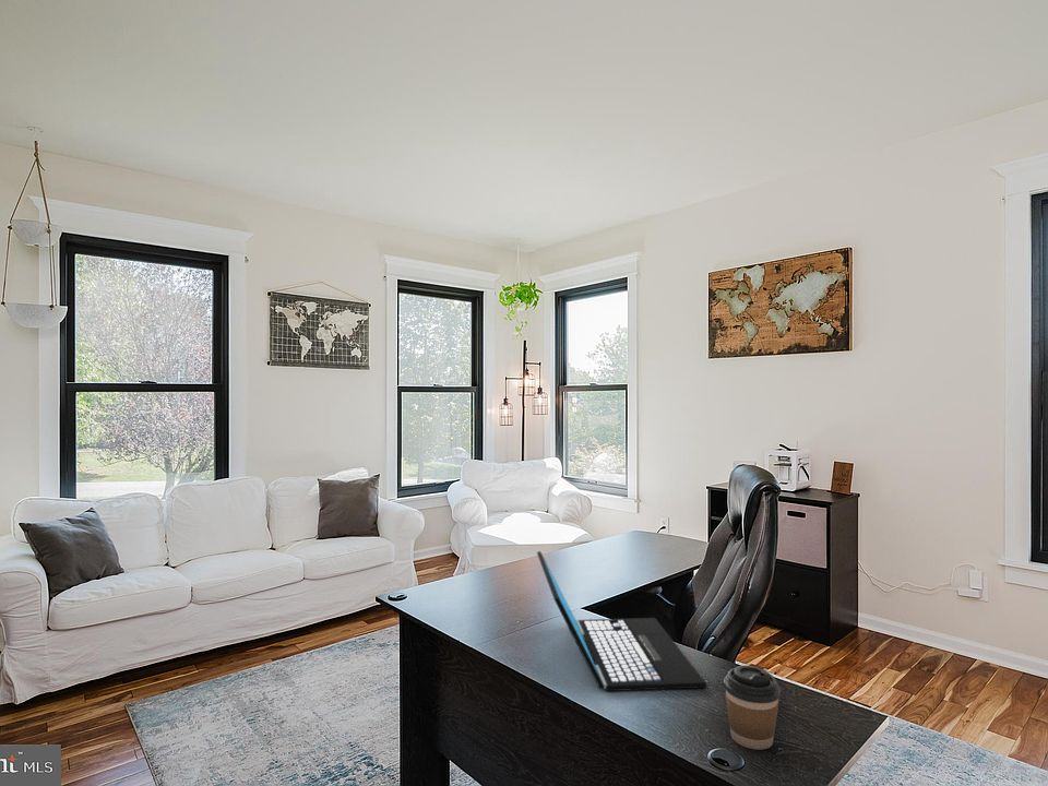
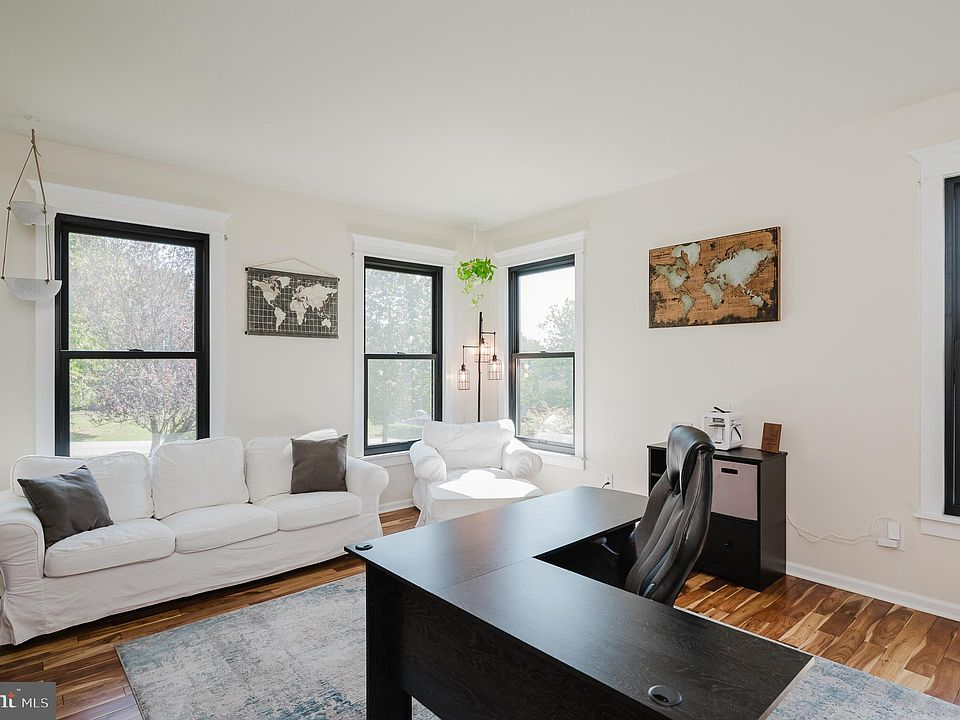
- coffee cup [723,664,782,751]
- laptop [536,550,707,692]
